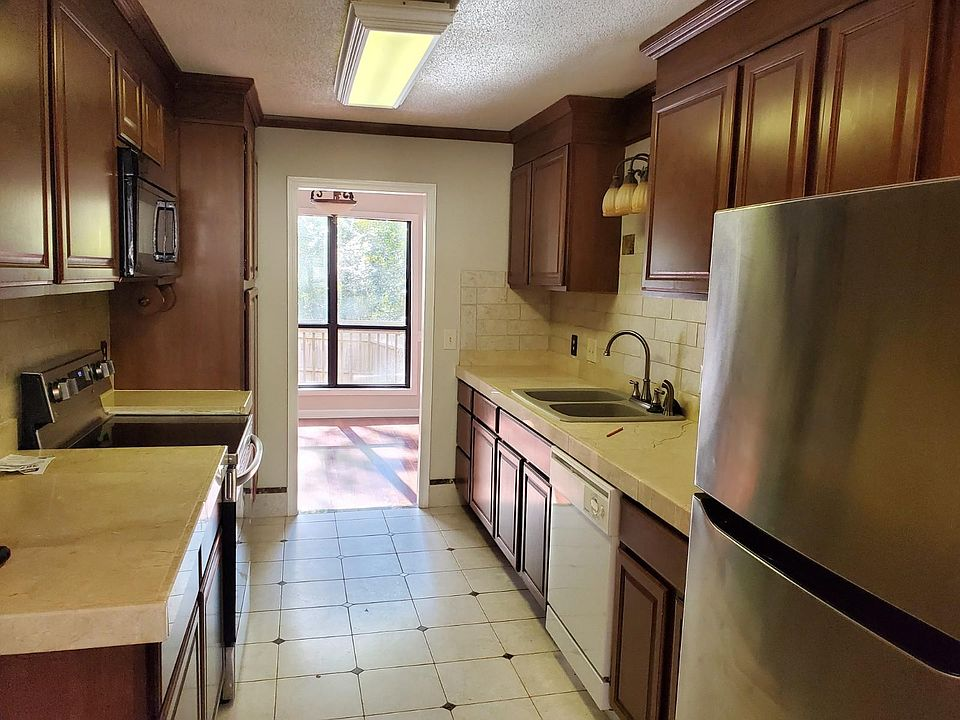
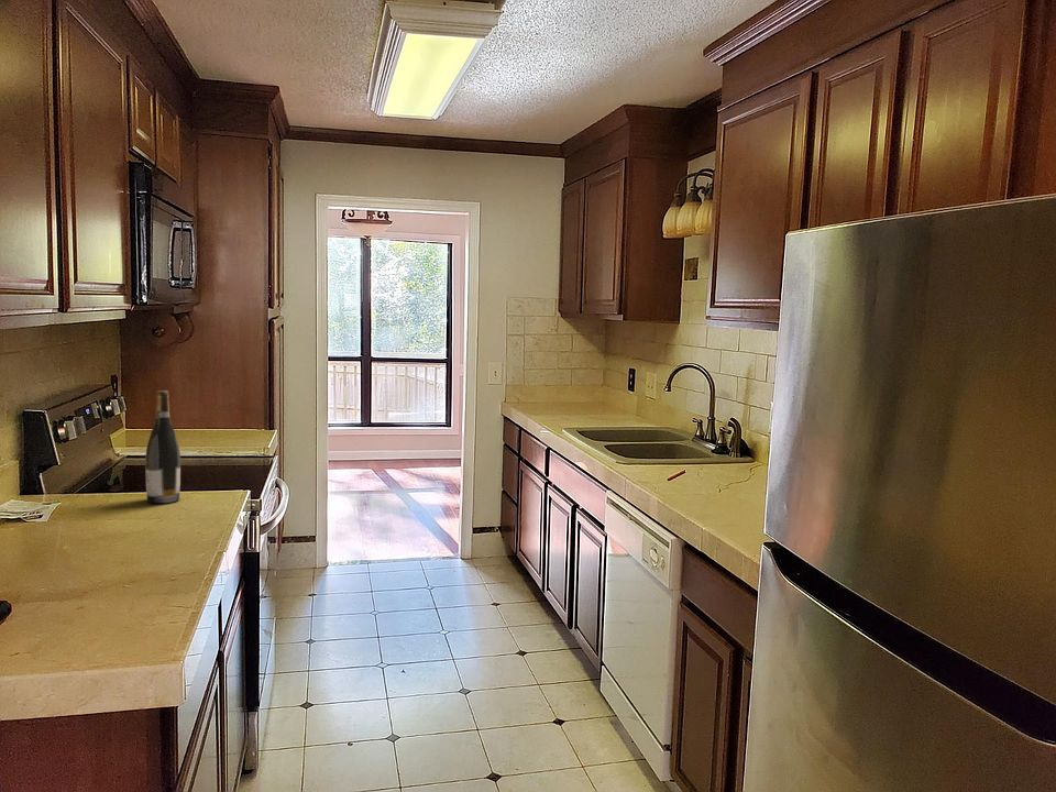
+ wine bottle [144,389,182,505]
